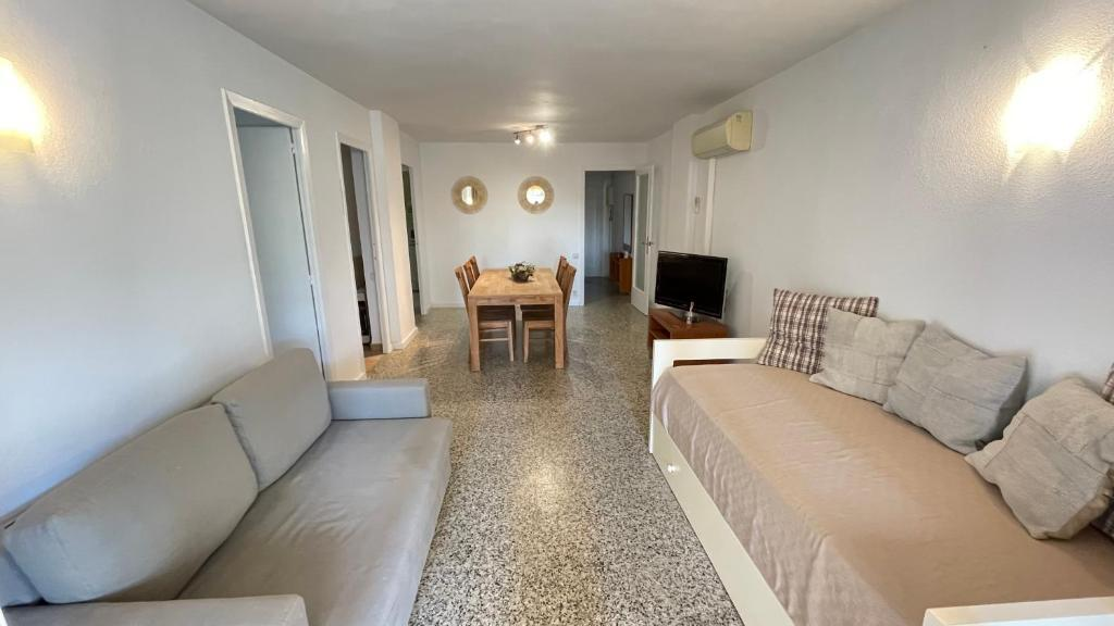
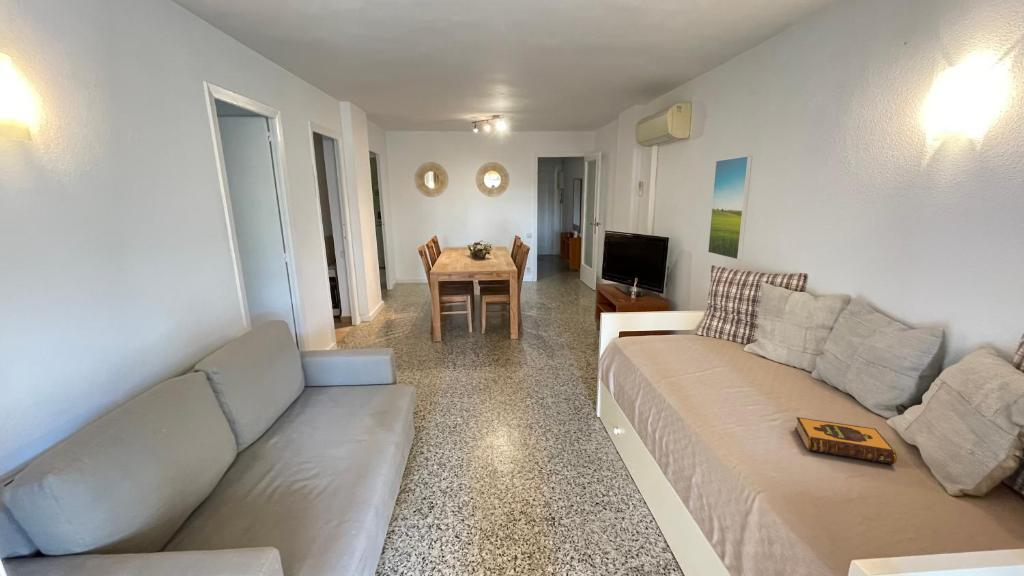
+ hardback book [794,416,898,466]
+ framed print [707,155,753,261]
